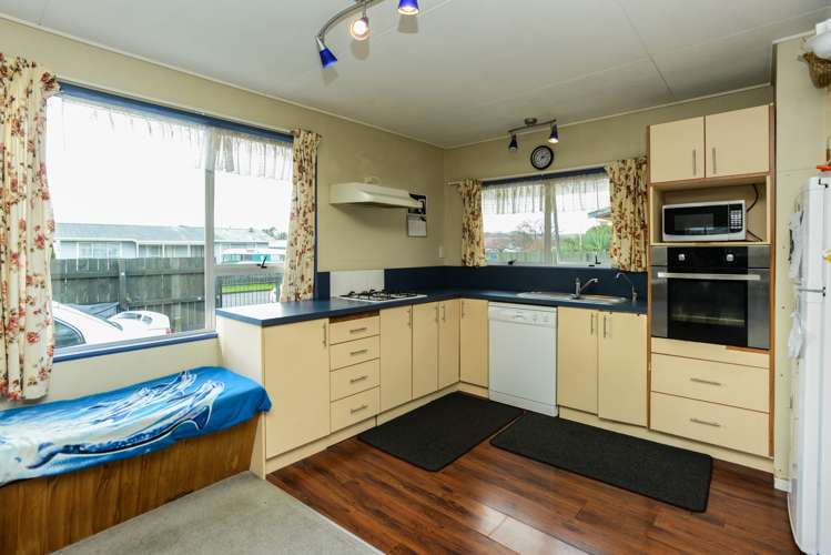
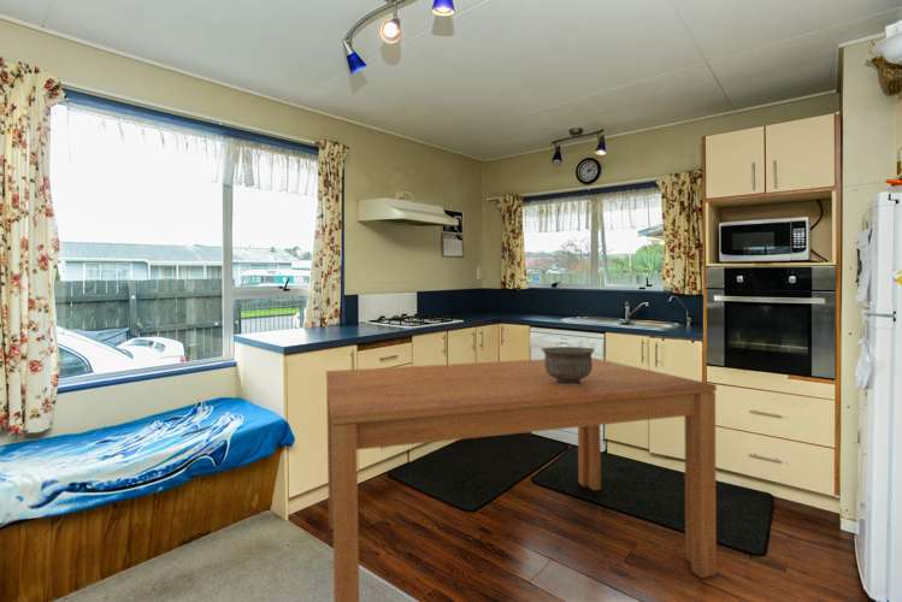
+ bowl [540,346,596,384]
+ dining table [325,356,718,602]
